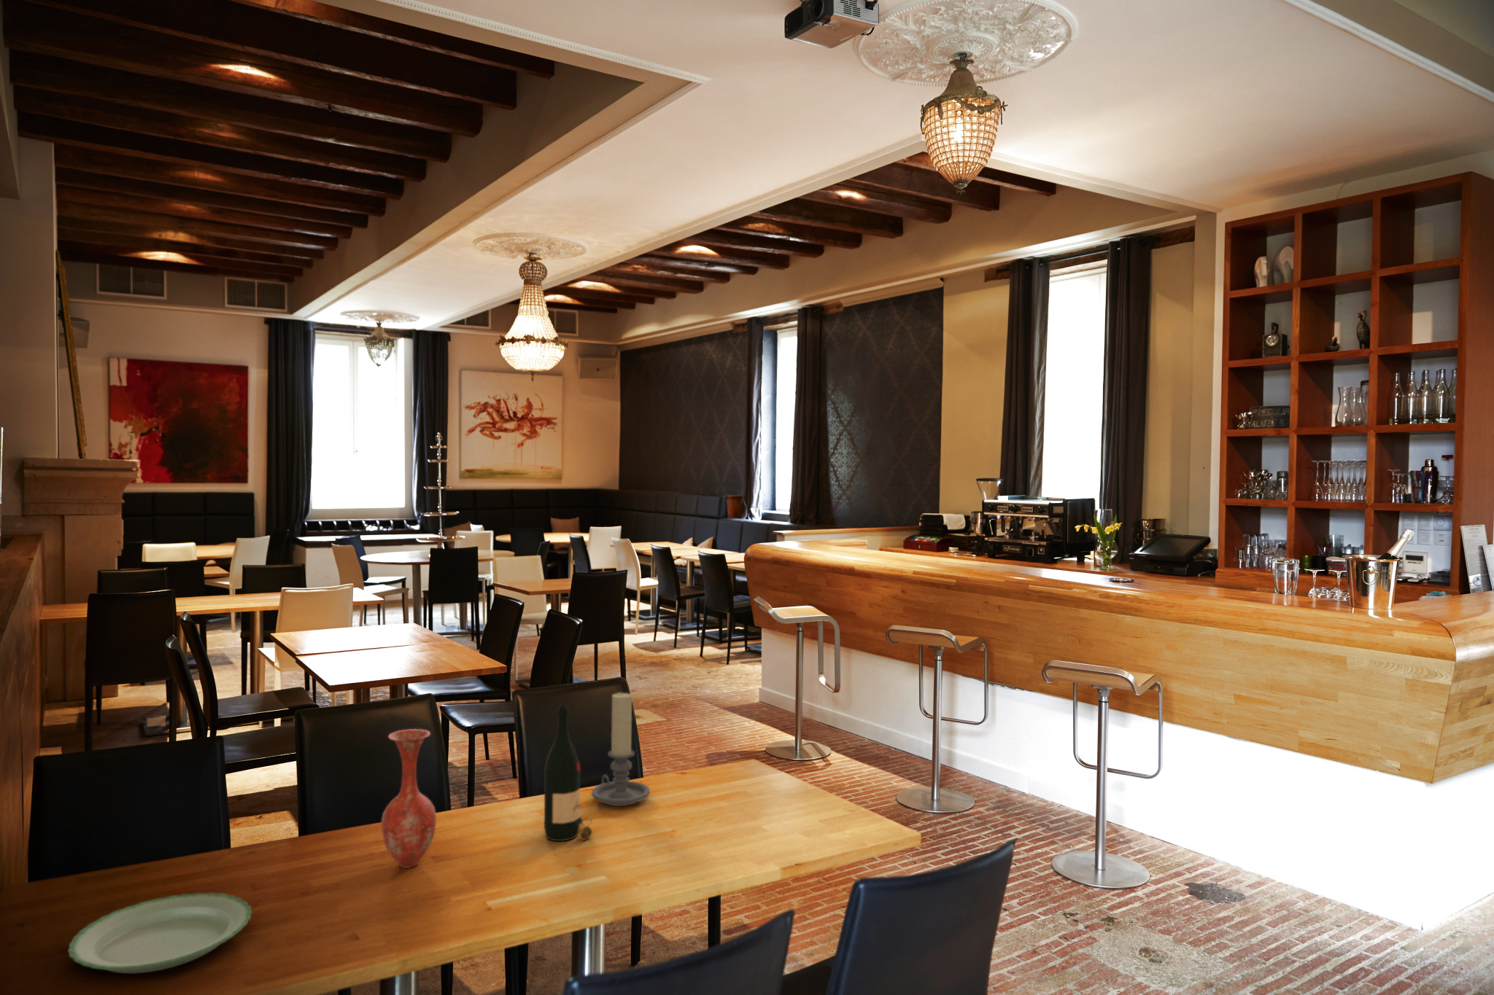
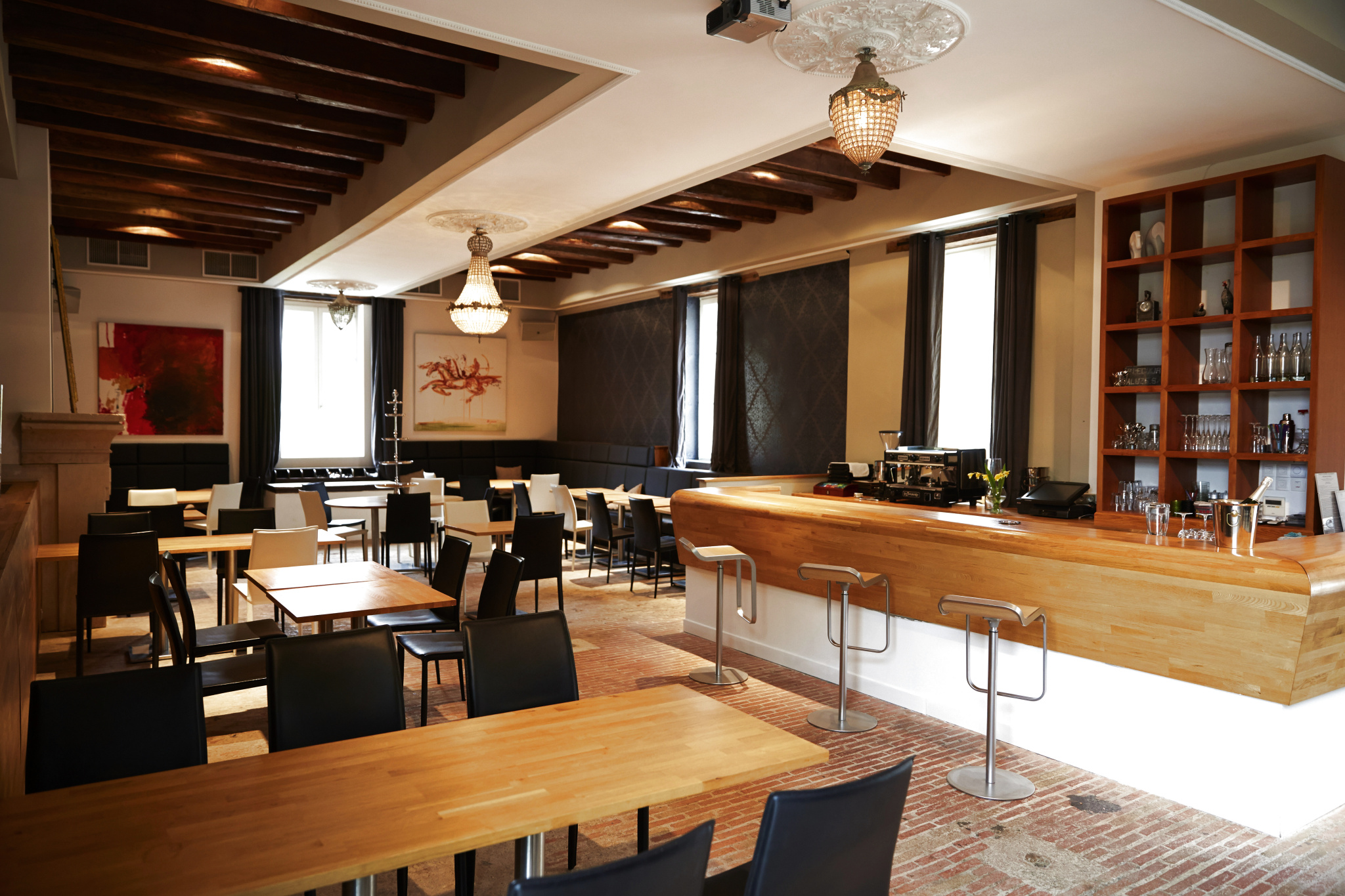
- plate [67,892,252,974]
- vase [381,728,437,868]
- candle holder [591,692,651,807]
- wine bottle [543,705,593,842]
